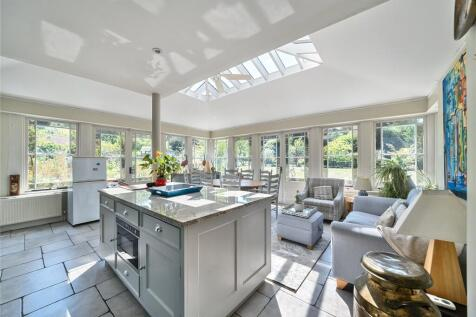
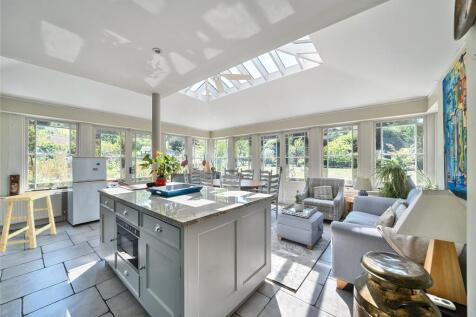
+ stool [0,190,57,254]
